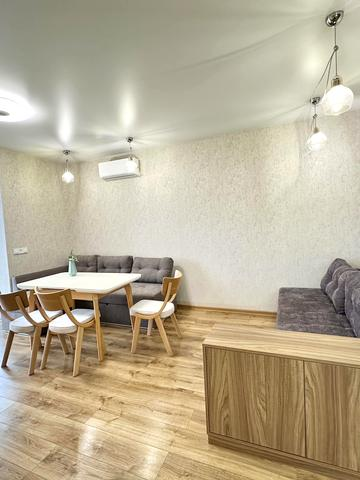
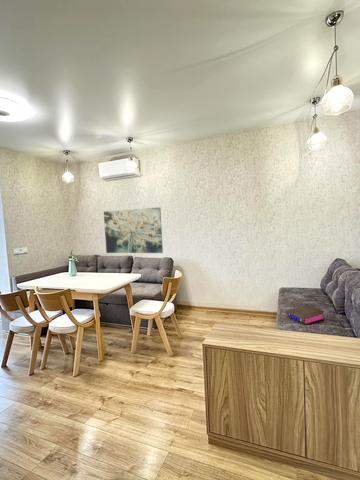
+ wall art [103,206,164,254]
+ book [286,303,325,326]
